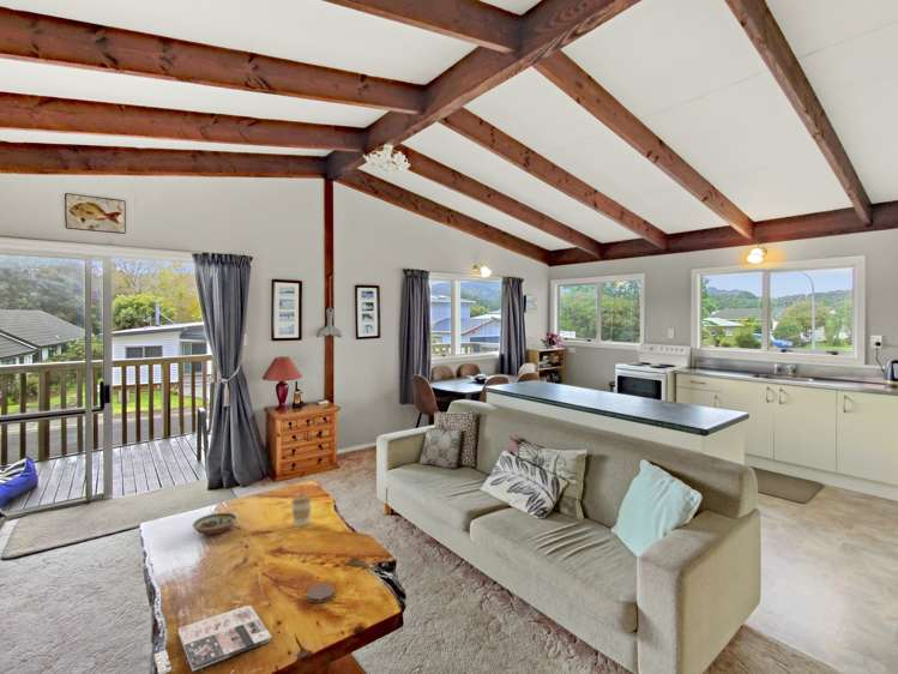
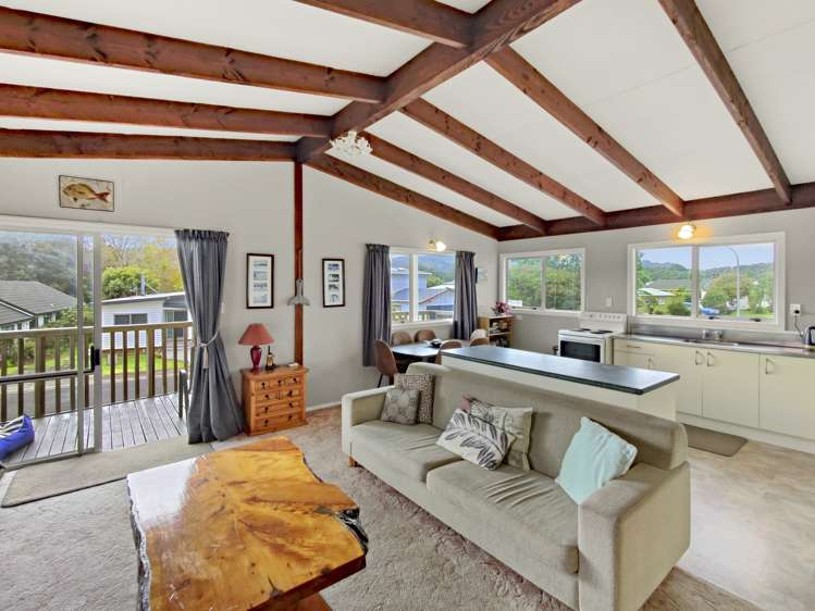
- coaster [306,583,336,603]
- coffee cup [290,494,313,528]
- decorative bowl [191,512,239,535]
- magazine [153,604,272,674]
